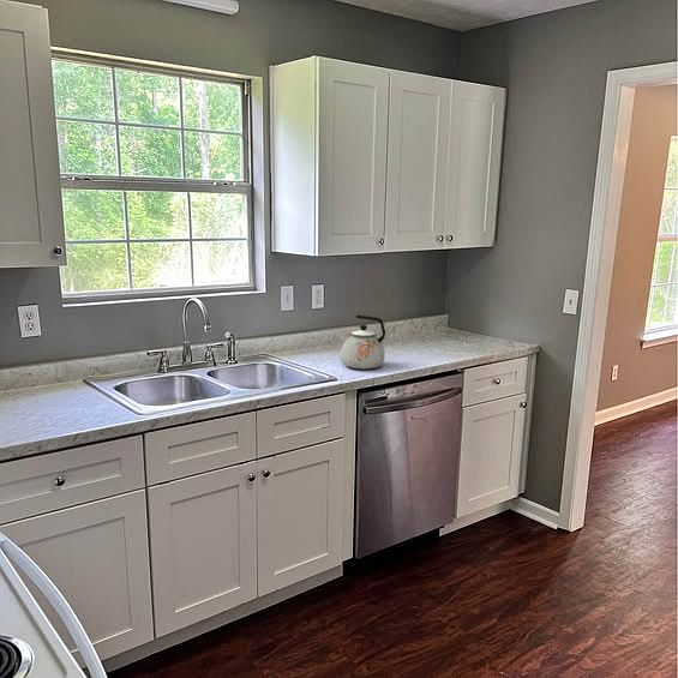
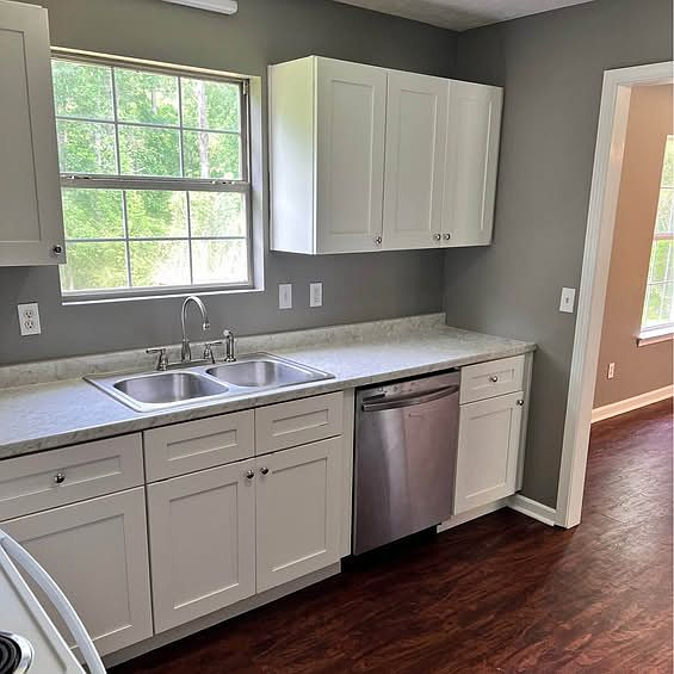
- kettle [340,314,386,370]
